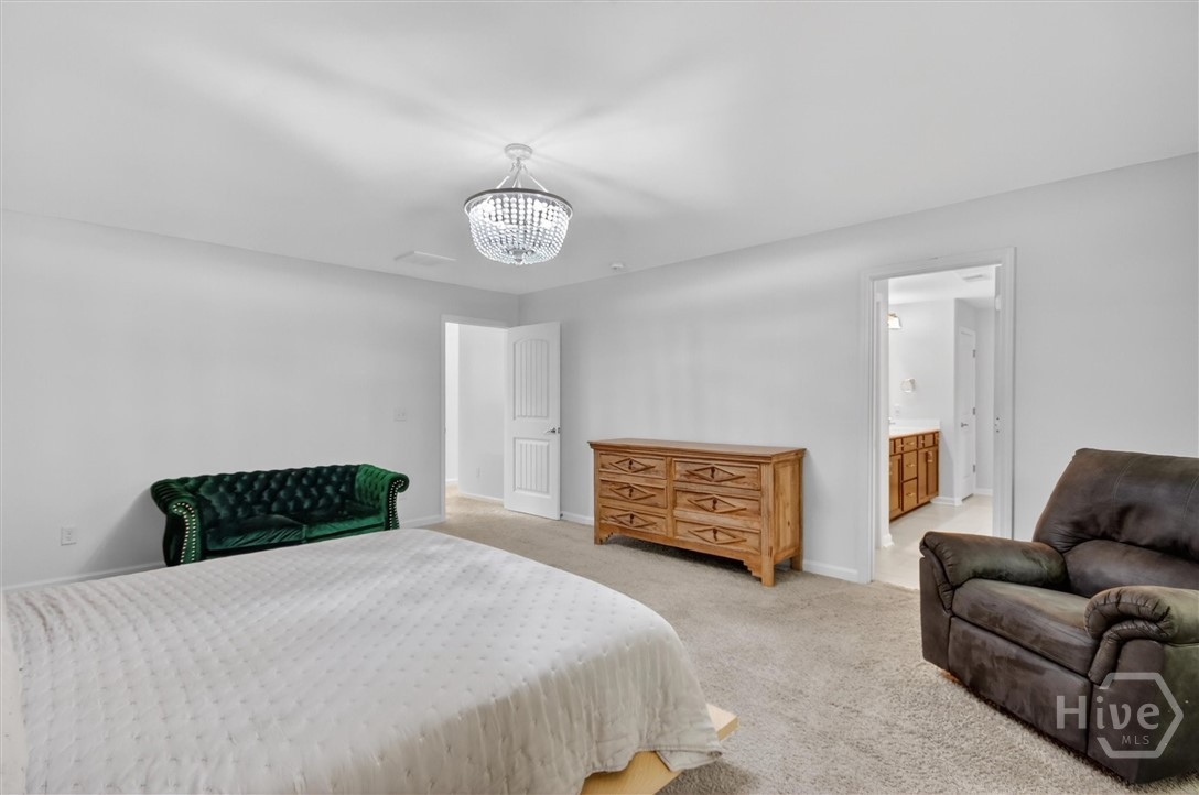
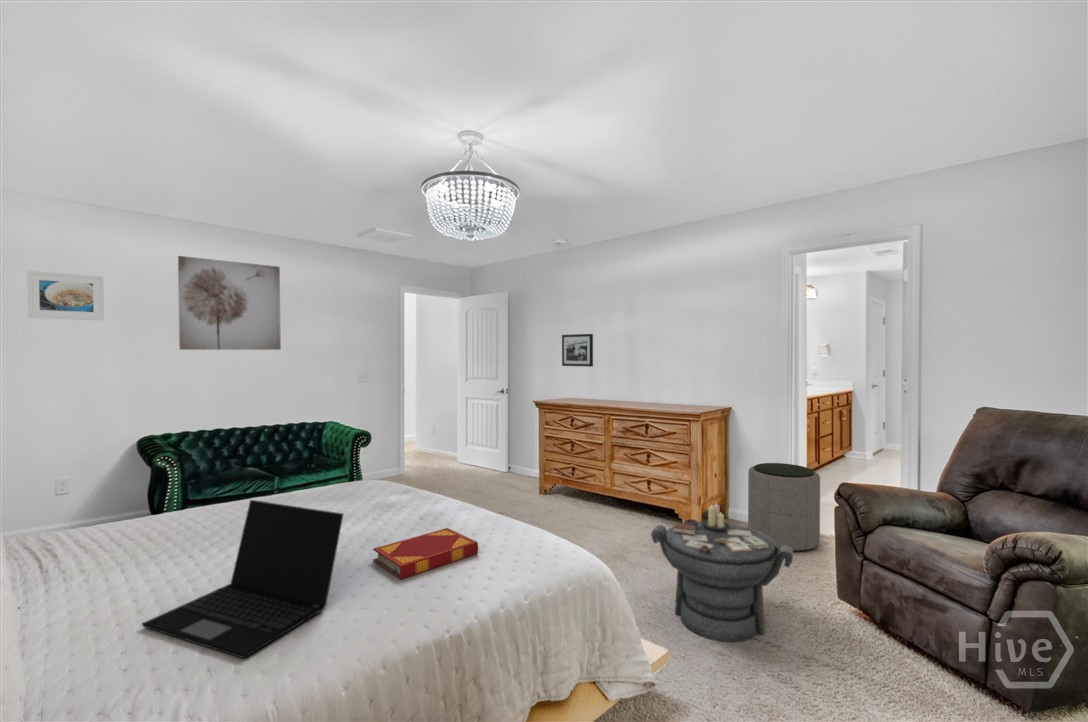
+ picture frame [561,333,594,368]
+ laptop [141,499,345,660]
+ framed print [26,270,105,321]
+ side table [650,502,794,643]
+ hardback book [372,527,479,580]
+ ottoman [747,462,821,552]
+ wall art [177,255,282,351]
